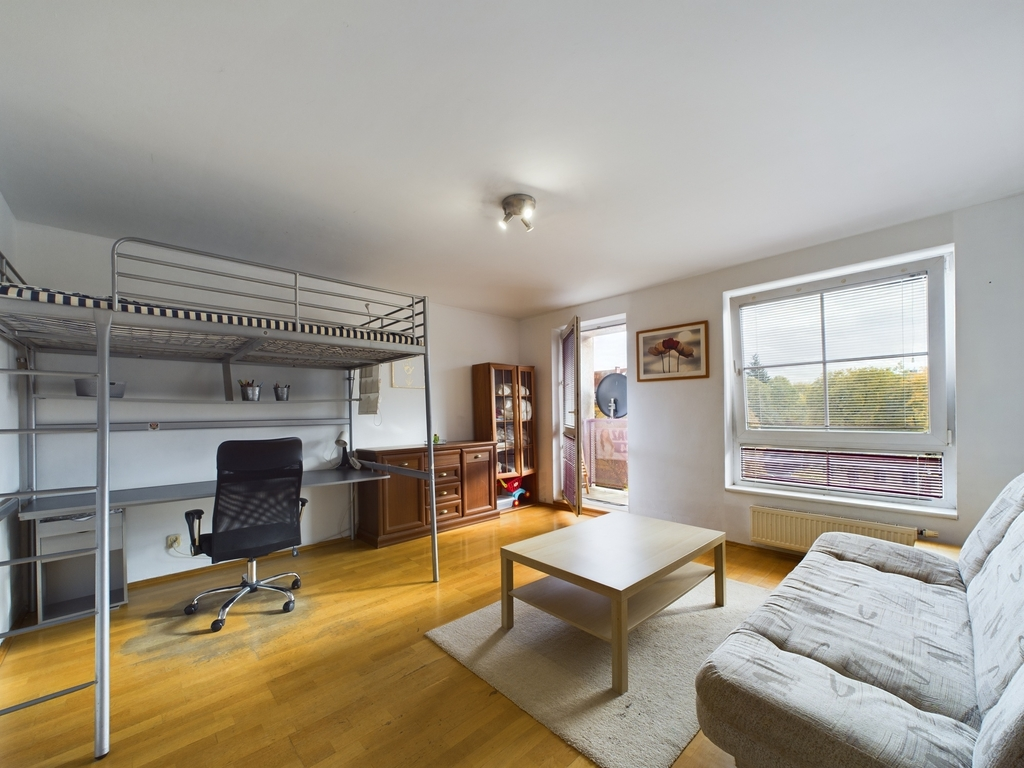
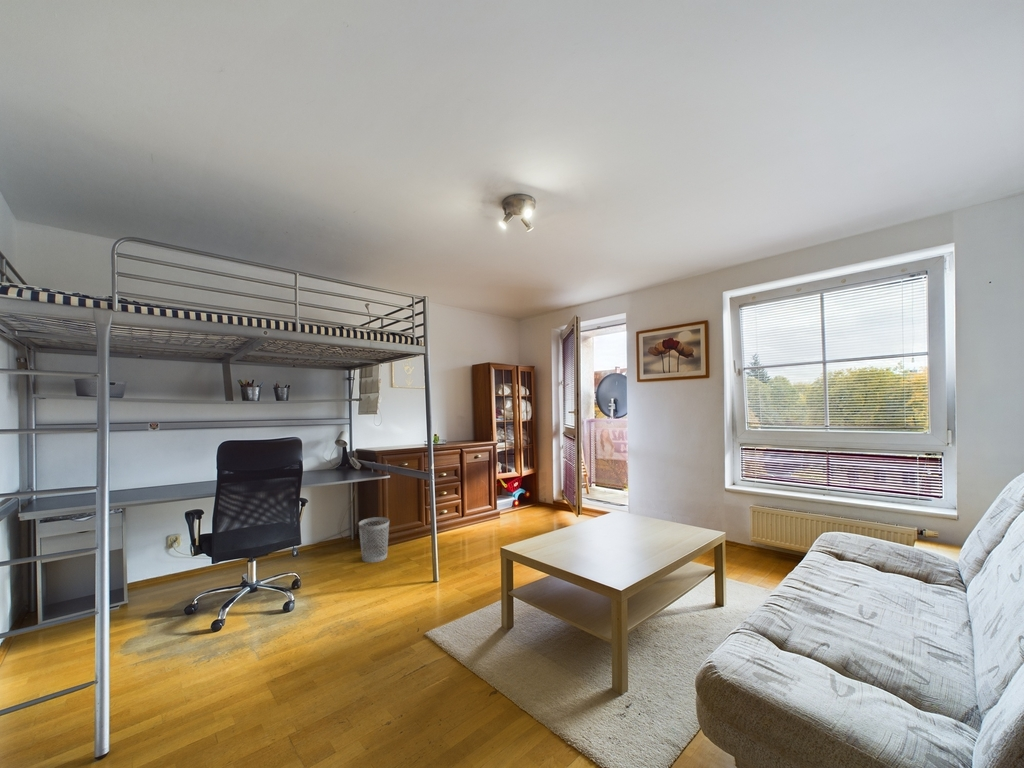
+ wastebasket [357,516,390,564]
